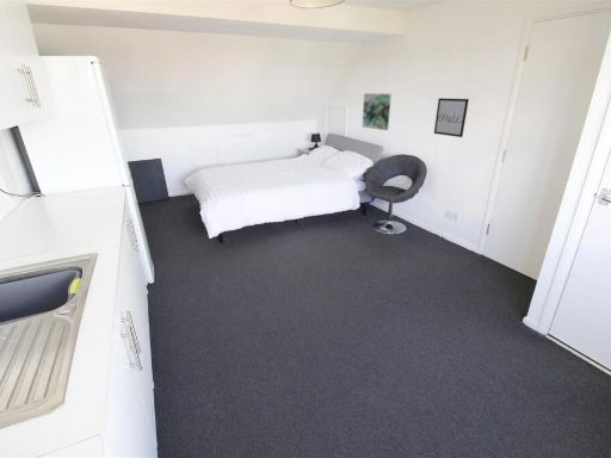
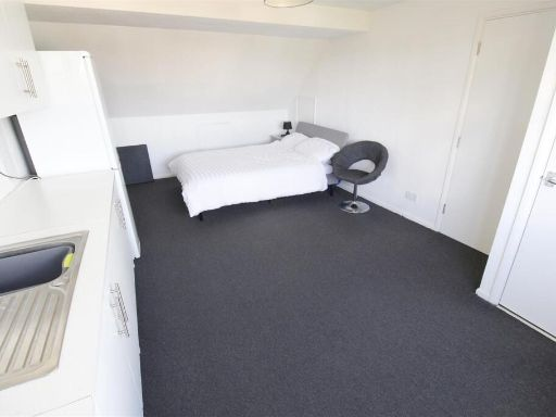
- wall art [362,92,393,131]
- wall art [433,97,470,138]
